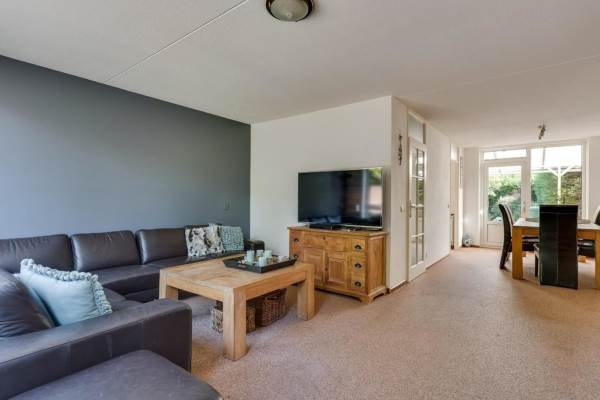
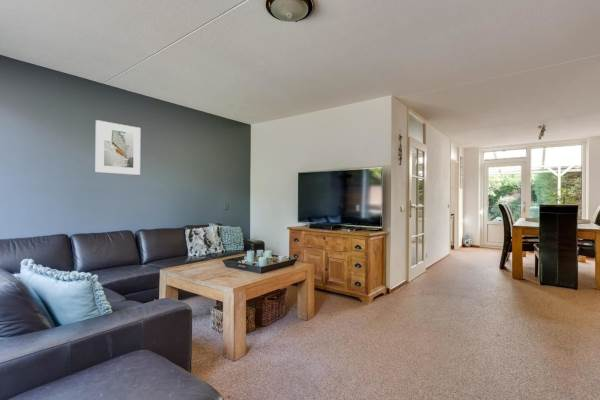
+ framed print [95,119,141,176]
